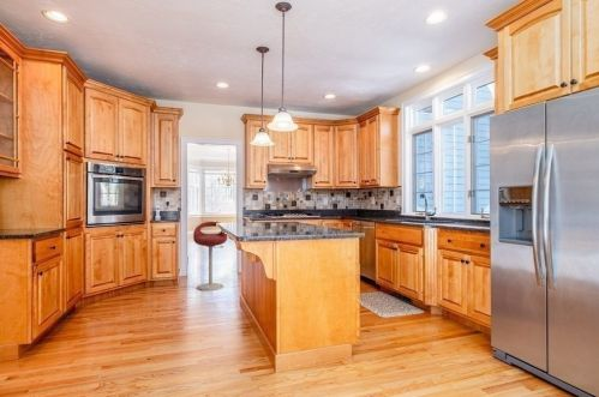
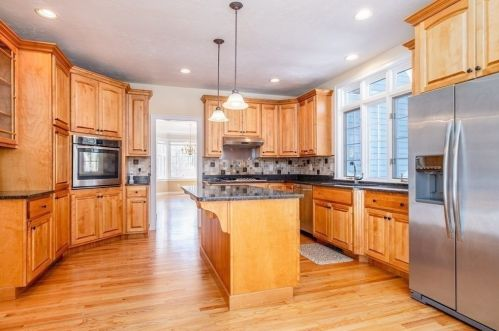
- bar stool [192,221,228,291]
